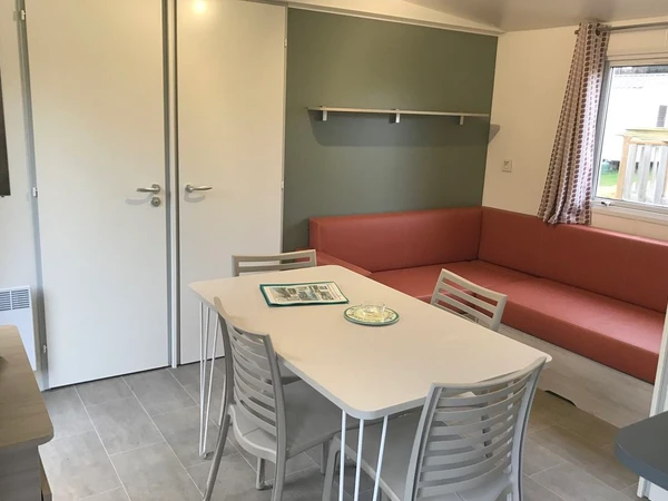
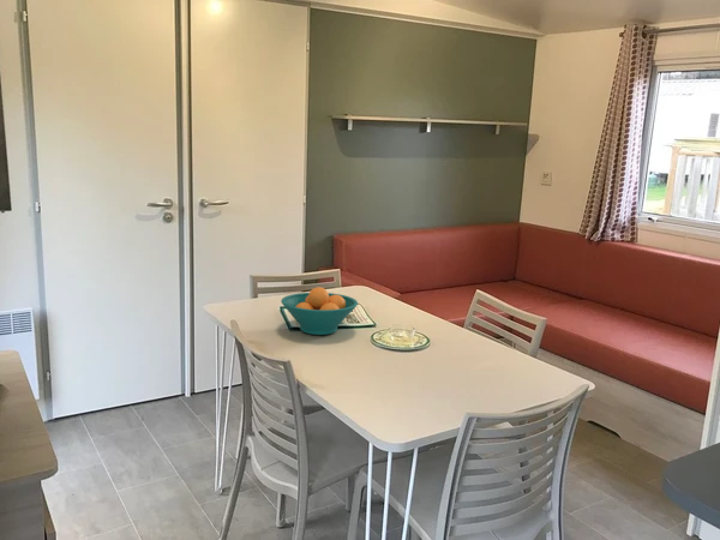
+ fruit bowl [280,286,359,336]
